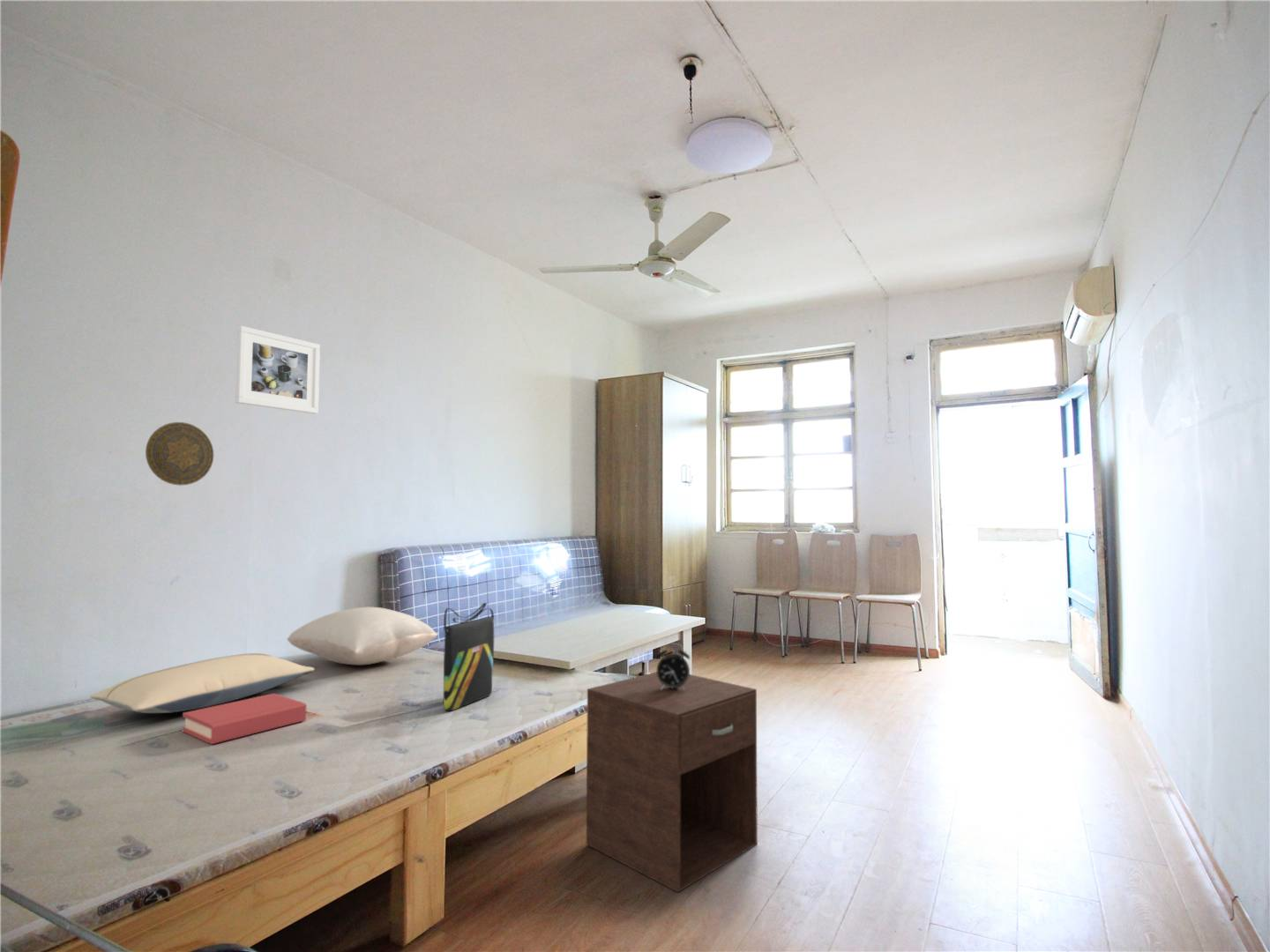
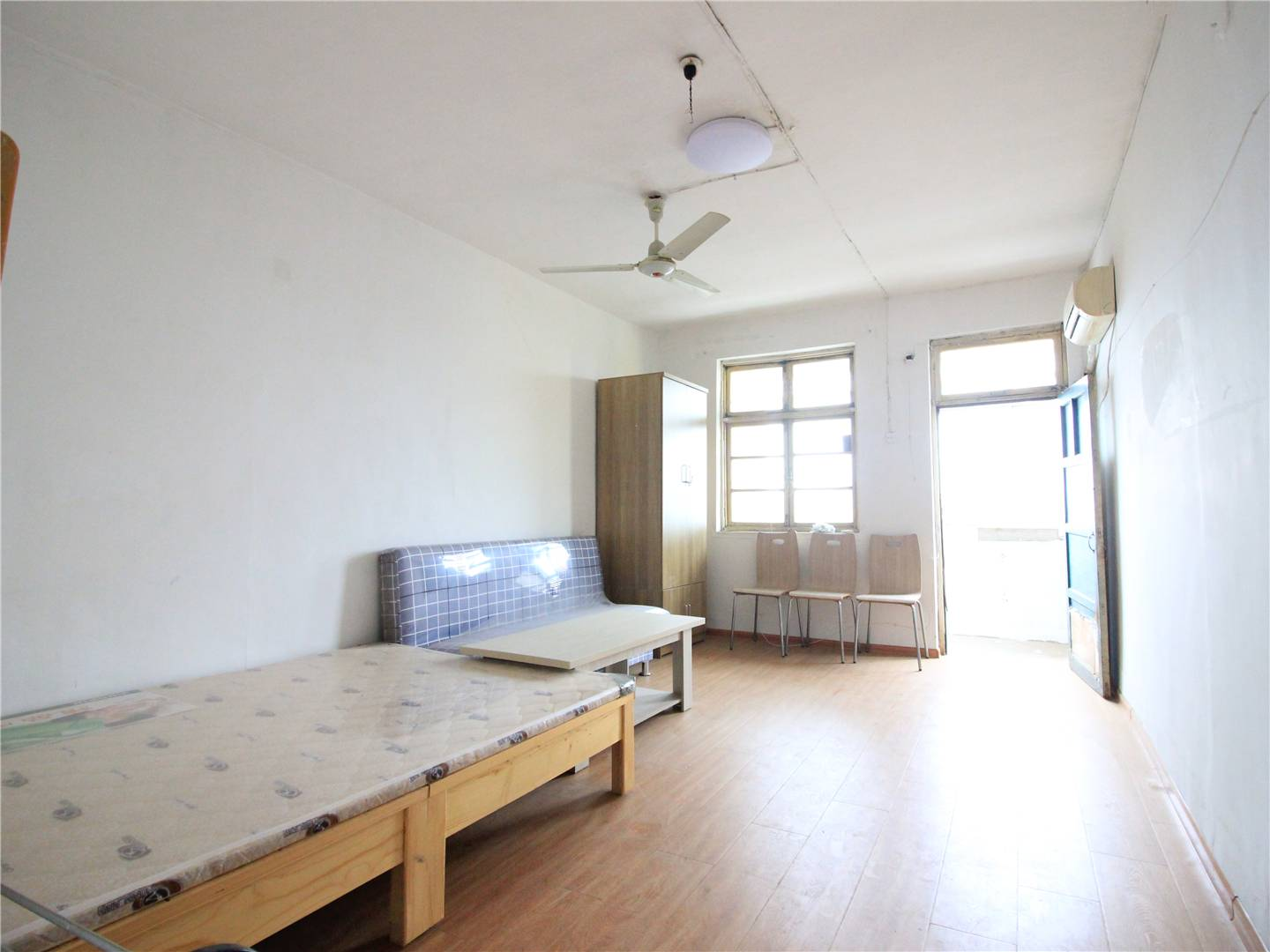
- nightstand [586,671,758,893]
- decorative plate [145,421,214,487]
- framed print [235,324,321,414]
- hardback book [181,693,307,745]
- pillow [89,652,315,714]
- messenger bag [443,602,495,711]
- pillow [286,606,440,666]
- alarm clock [655,643,691,689]
